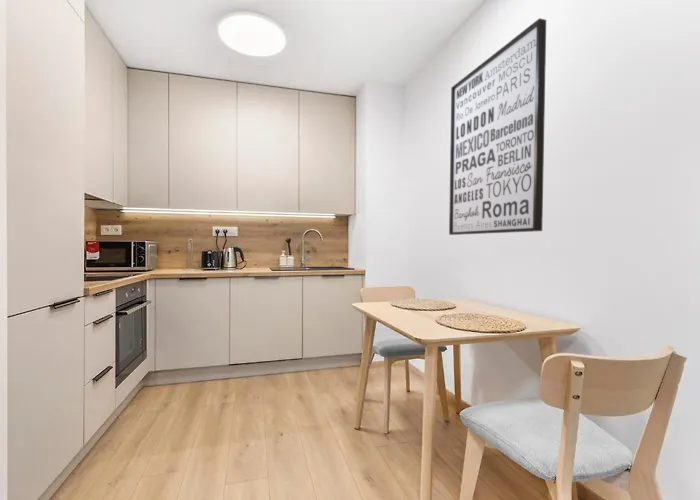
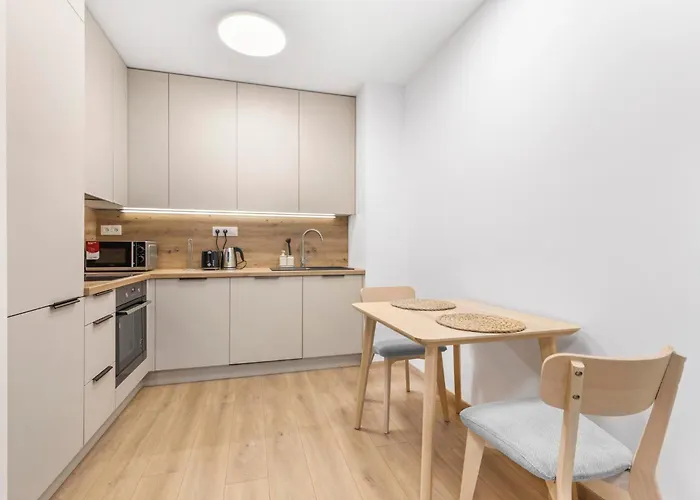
- wall art [448,17,547,236]
